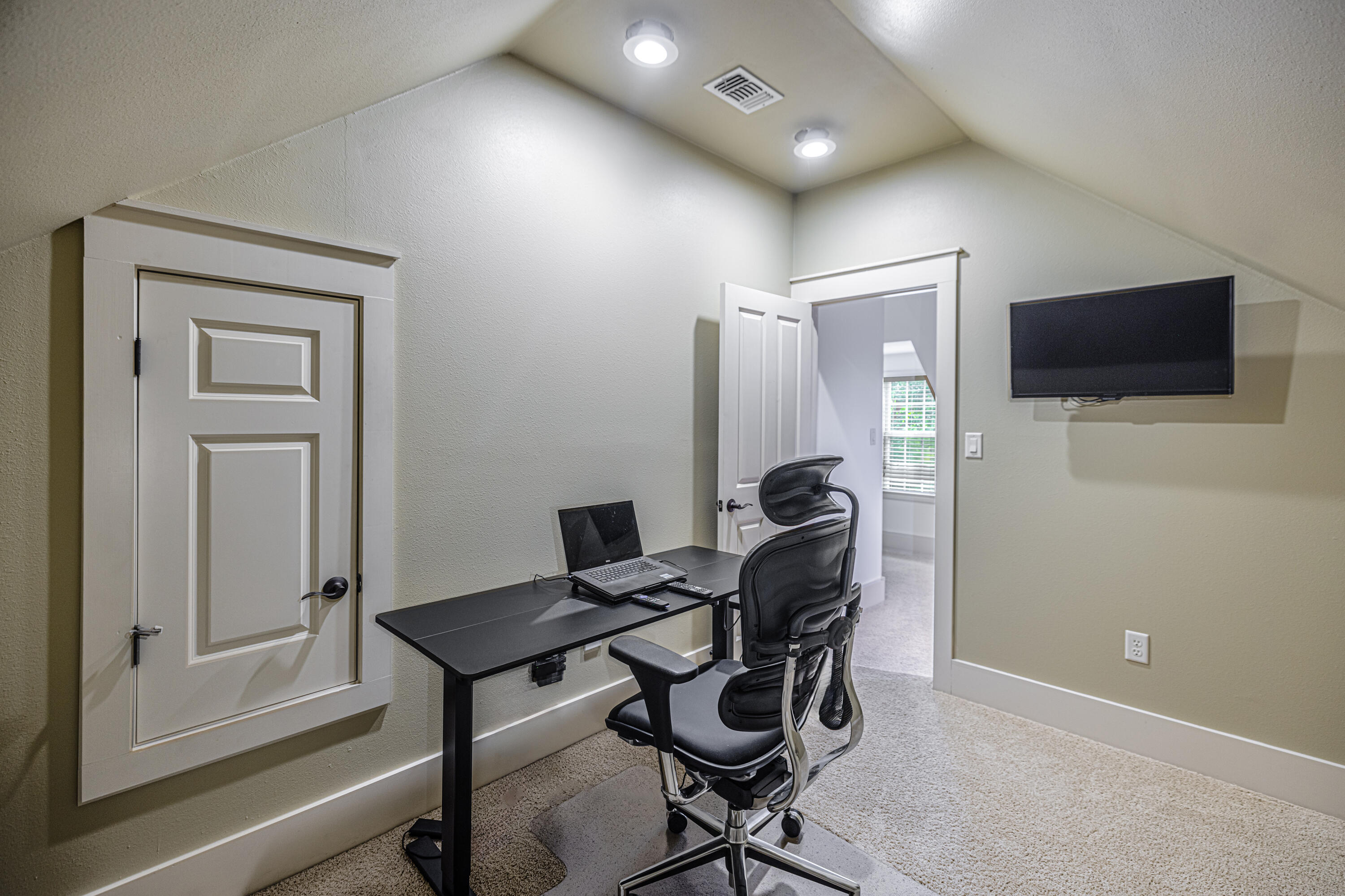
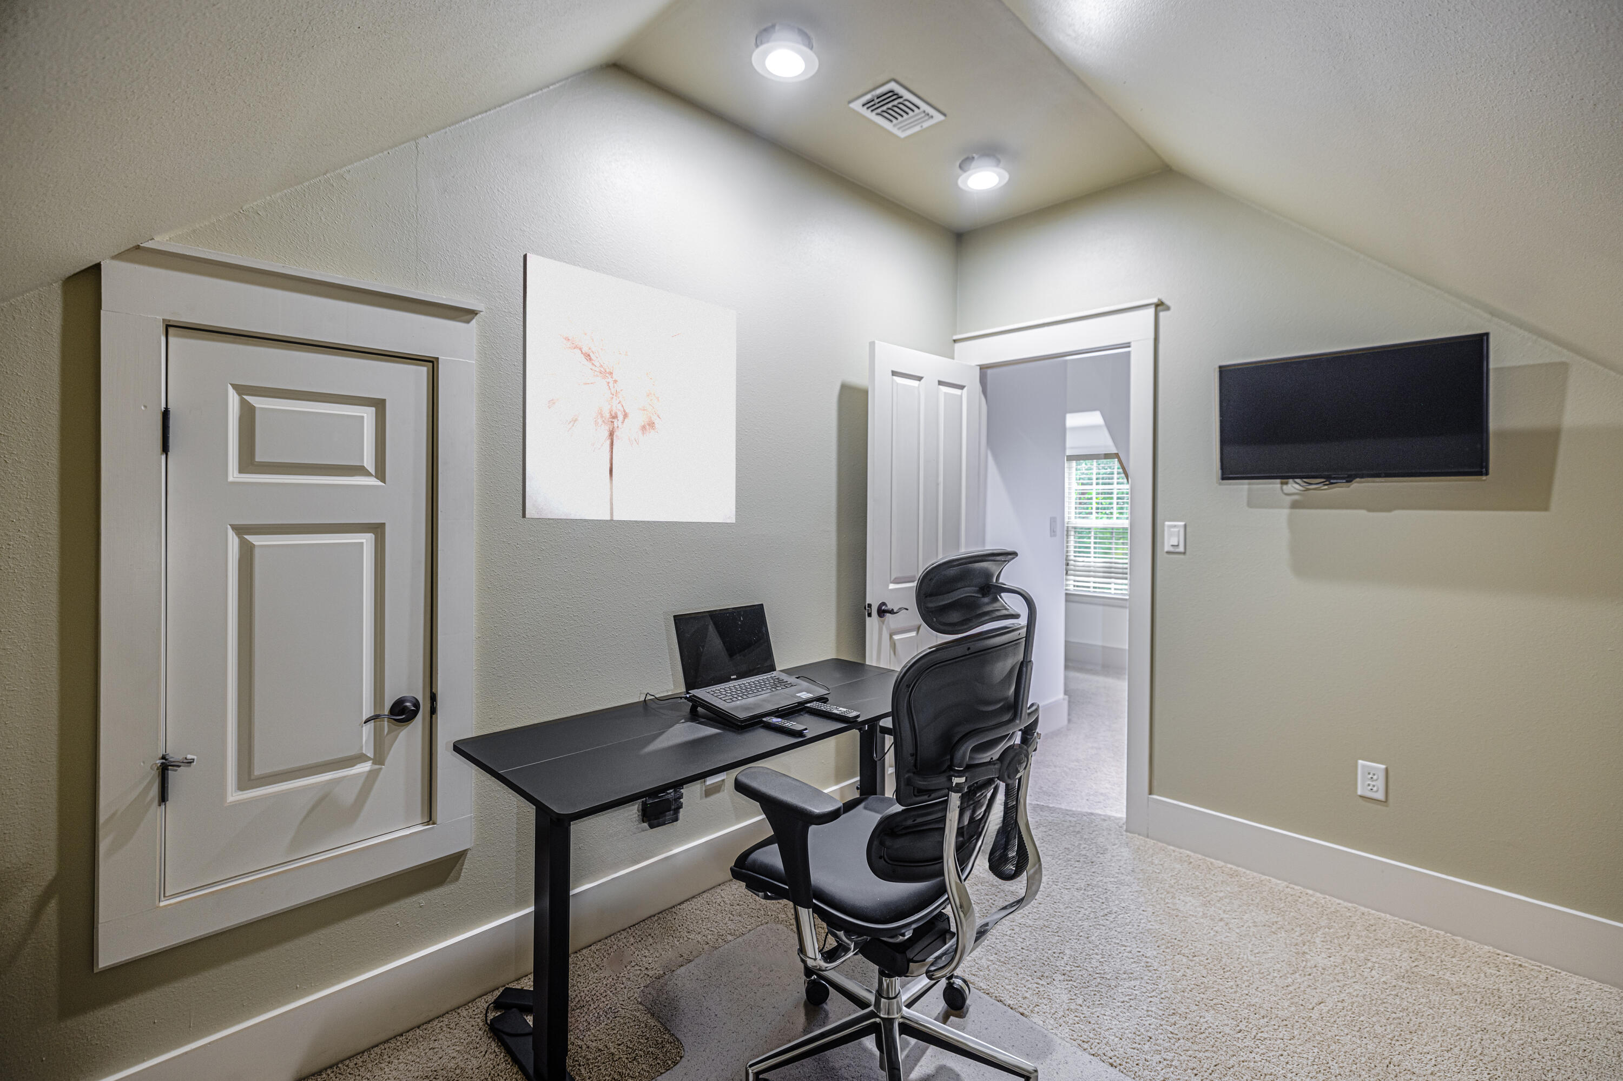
+ wall art [521,252,737,524]
